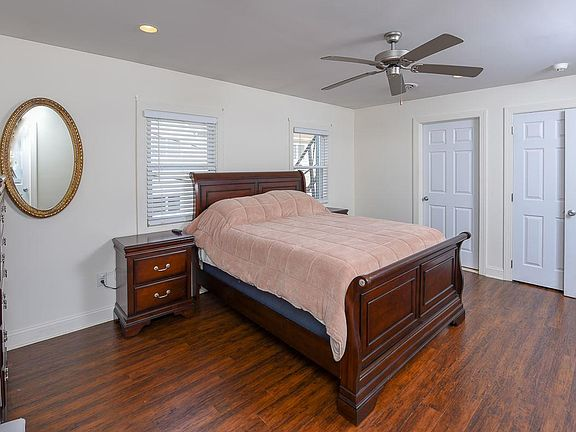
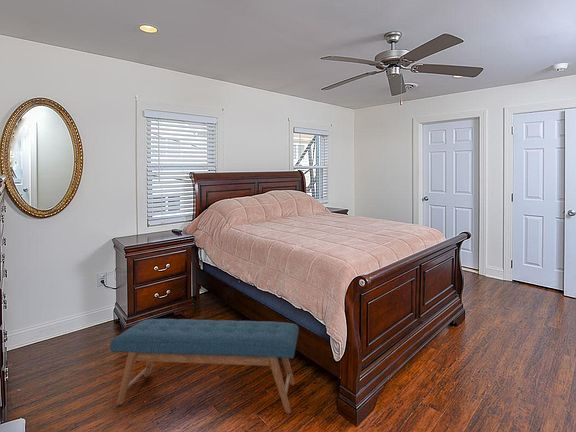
+ bench [109,318,300,414]
